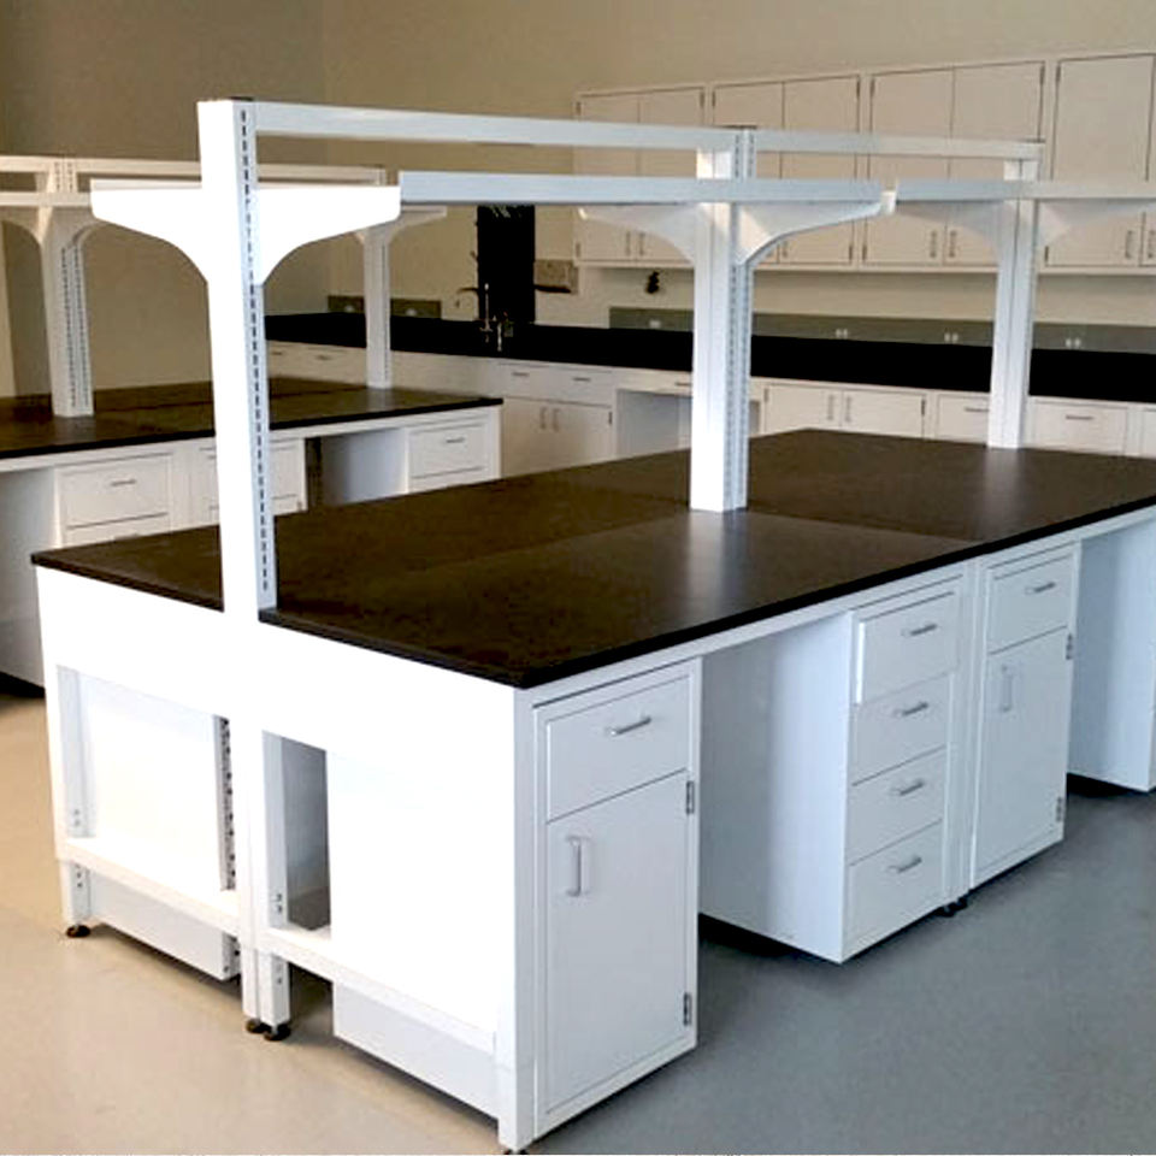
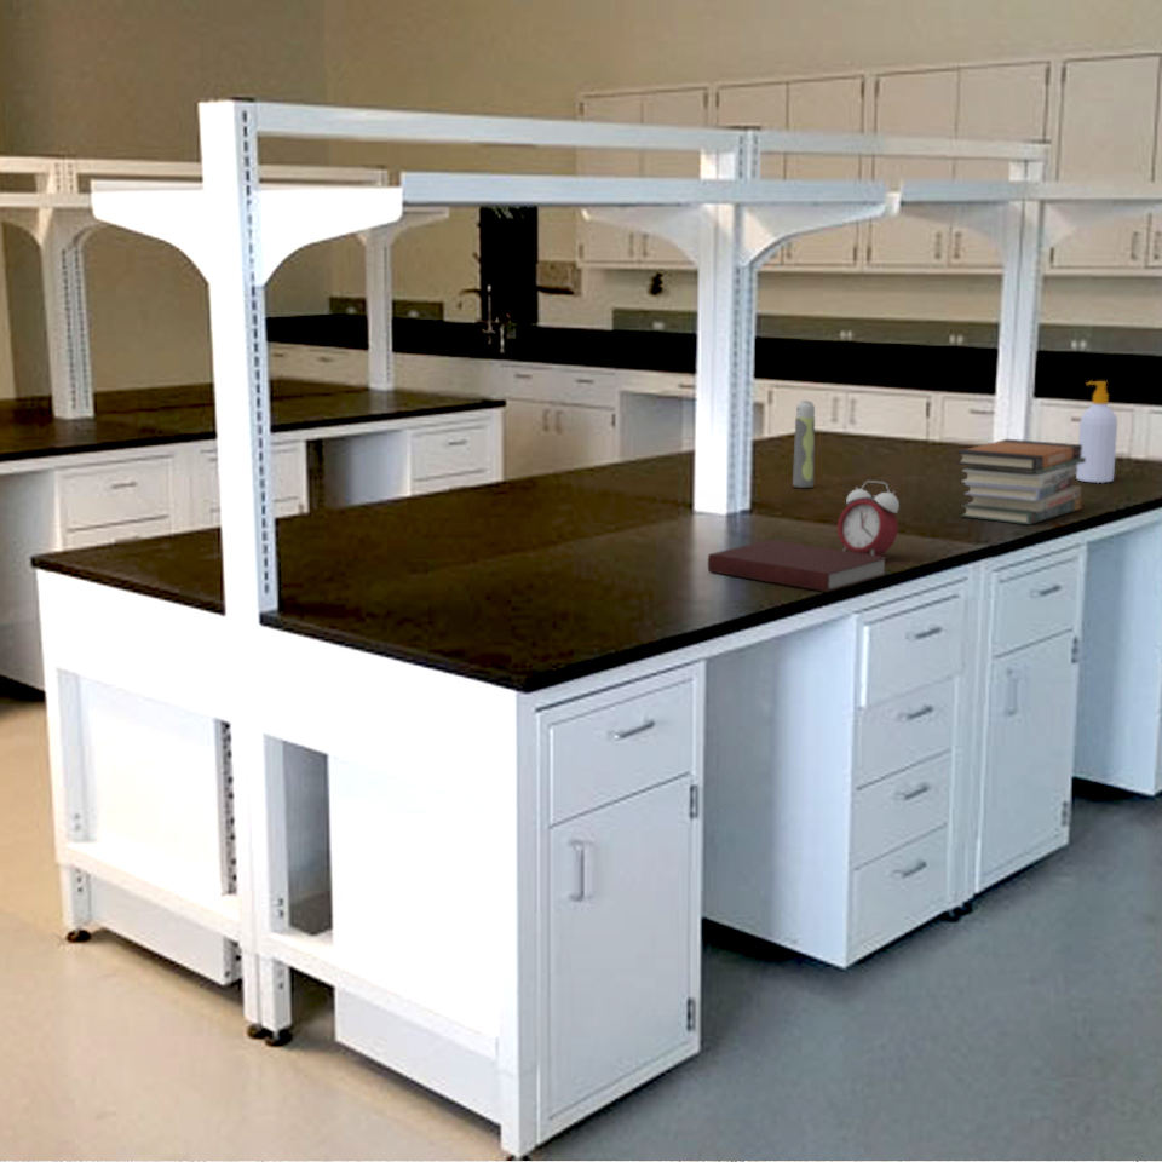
+ notebook [707,539,888,593]
+ spray bottle [792,399,816,489]
+ soap bottle [1075,380,1118,484]
+ book stack [955,438,1086,525]
+ alarm clock [836,479,901,556]
